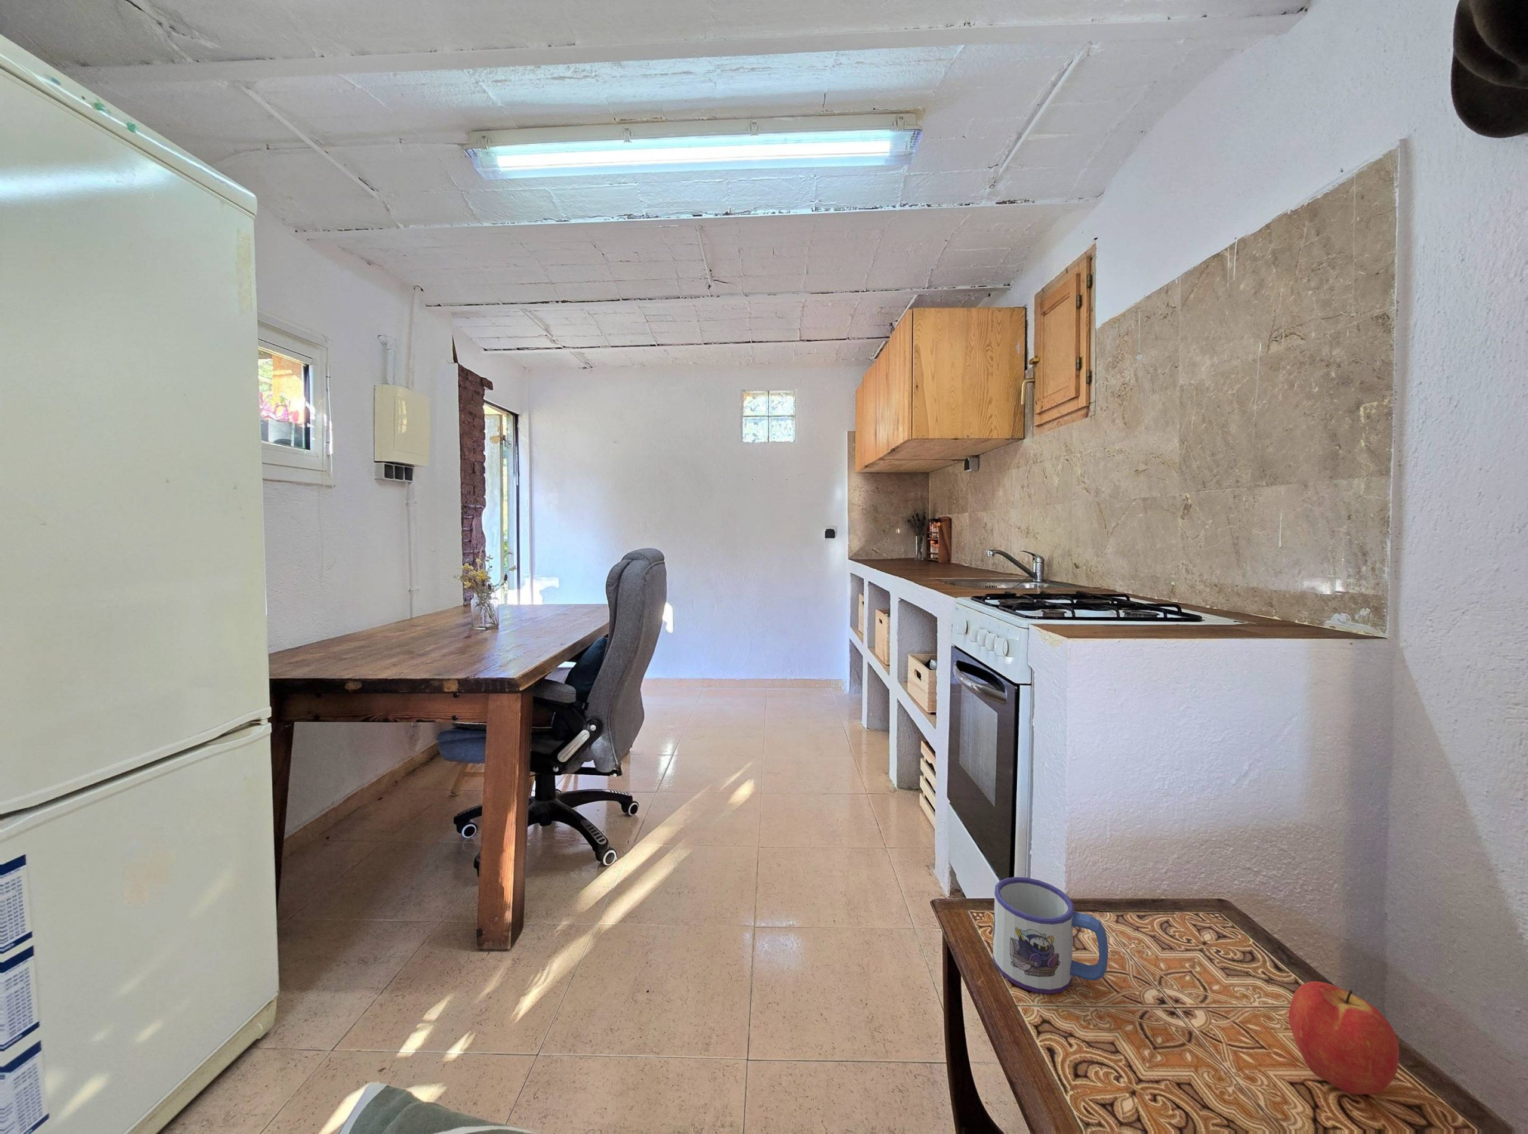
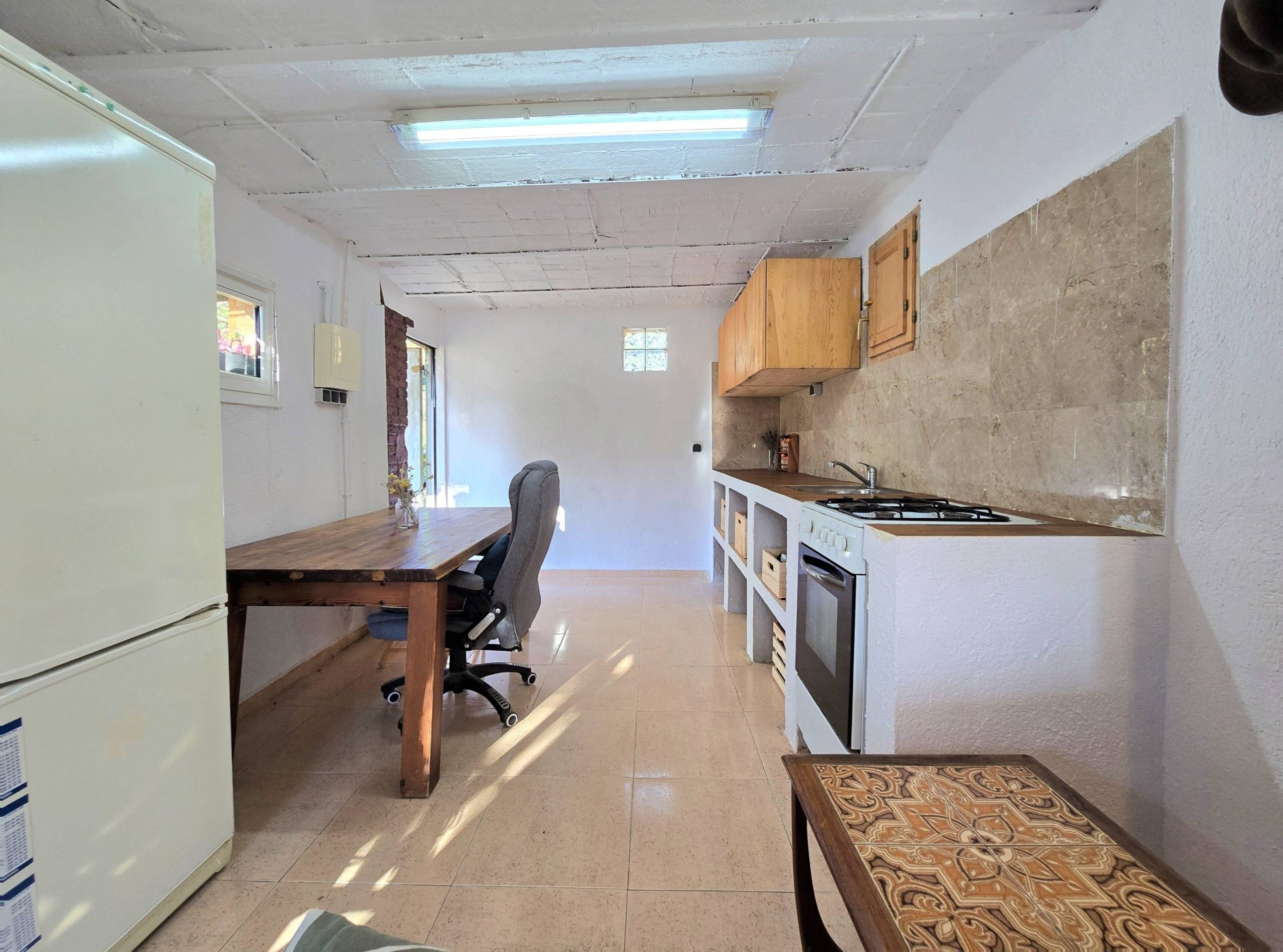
- mug [992,877,1109,995]
- apple [1289,980,1399,1095]
